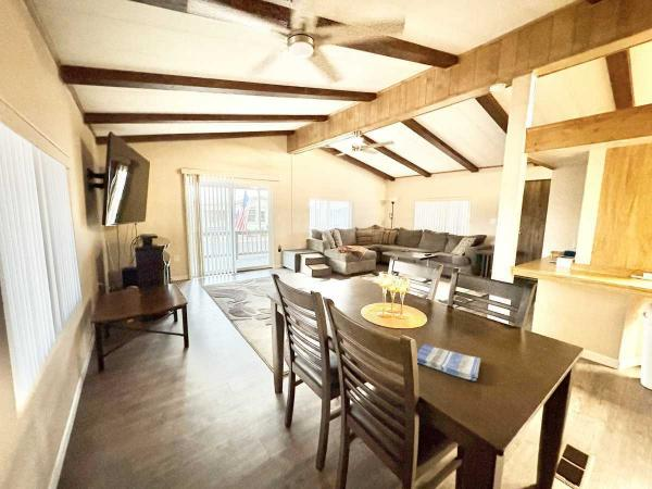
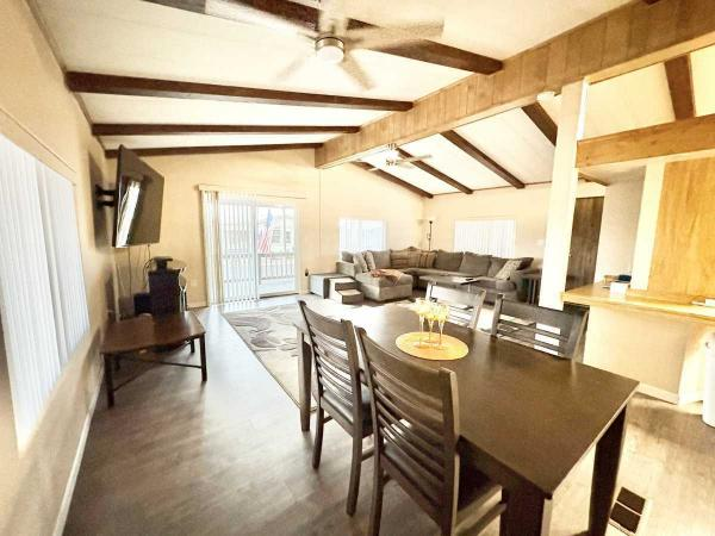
- dish towel [416,343,482,381]
